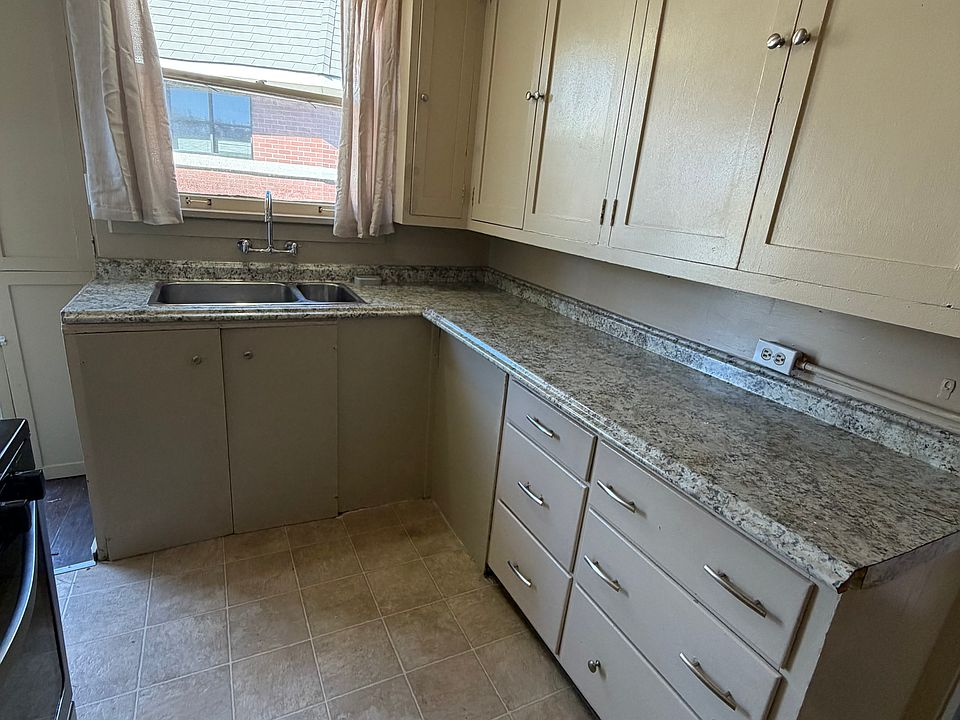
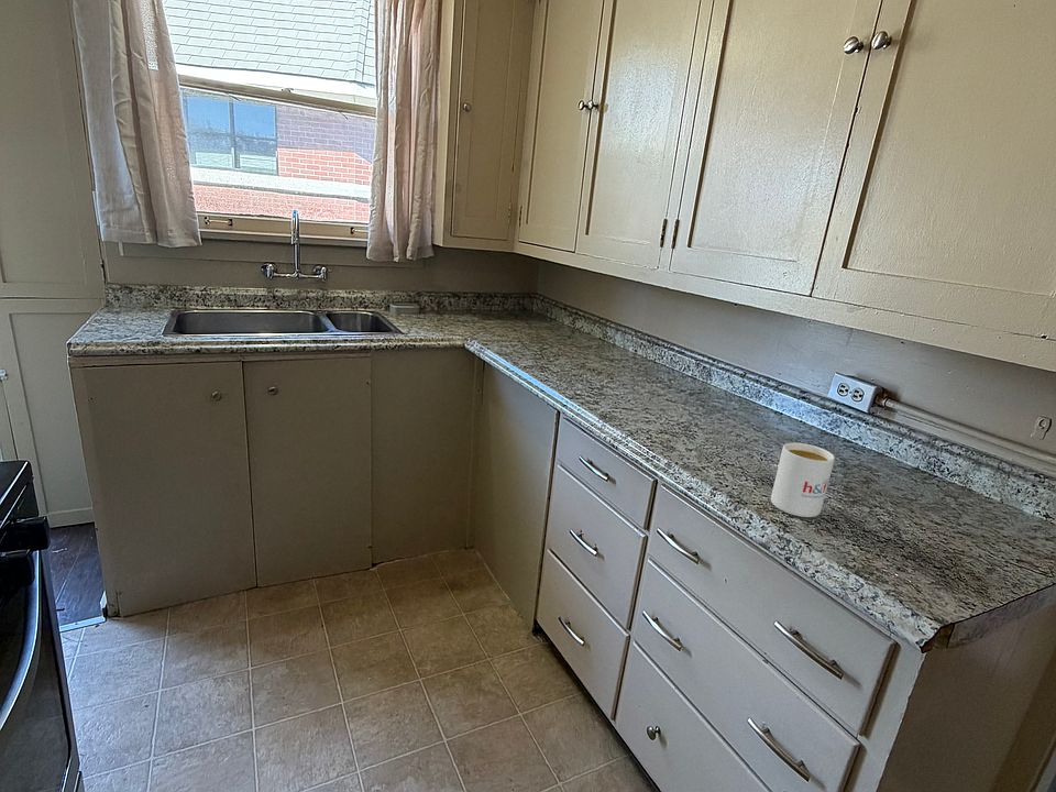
+ mug [770,442,836,518]
